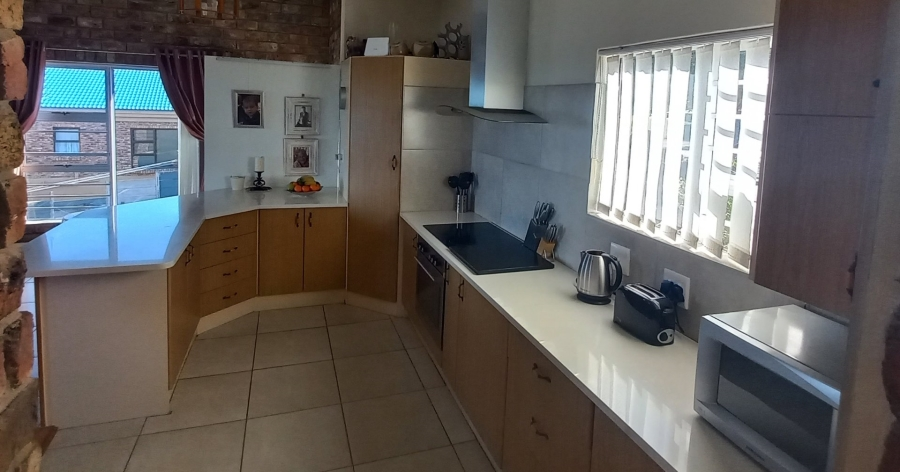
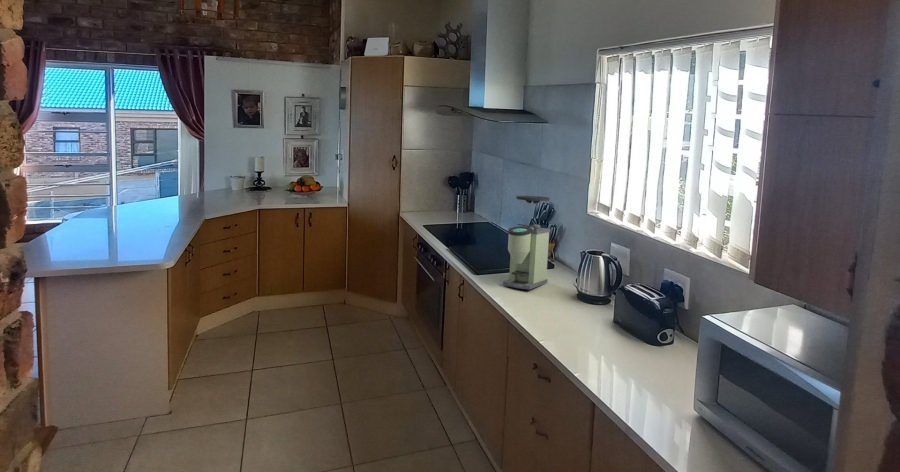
+ coffee grinder [502,195,551,290]
